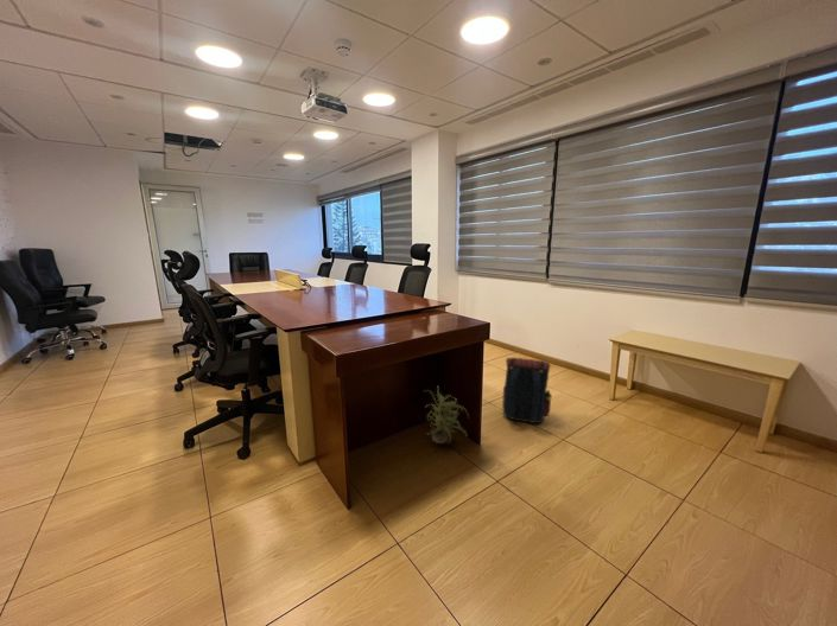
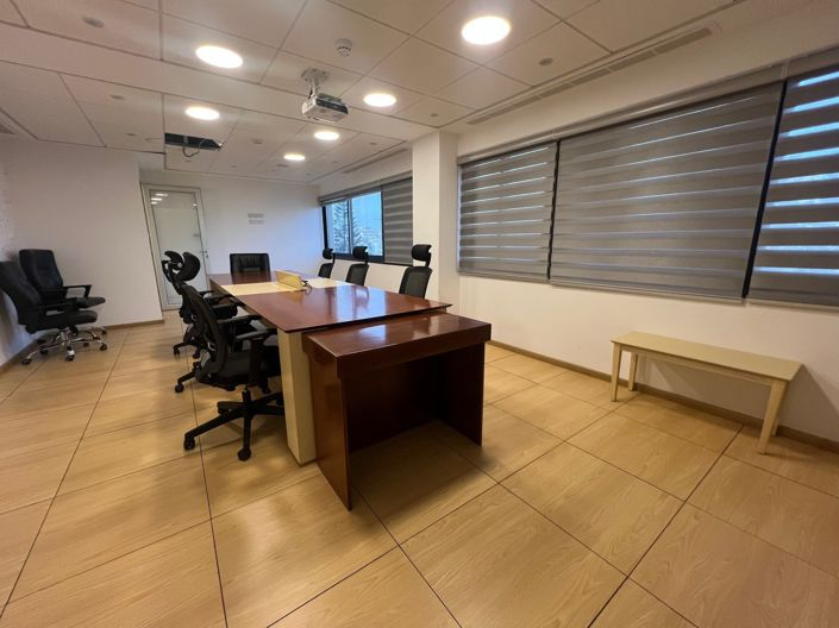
- potted plant [424,387,470,445]
- satchel [501,357,553,424]
